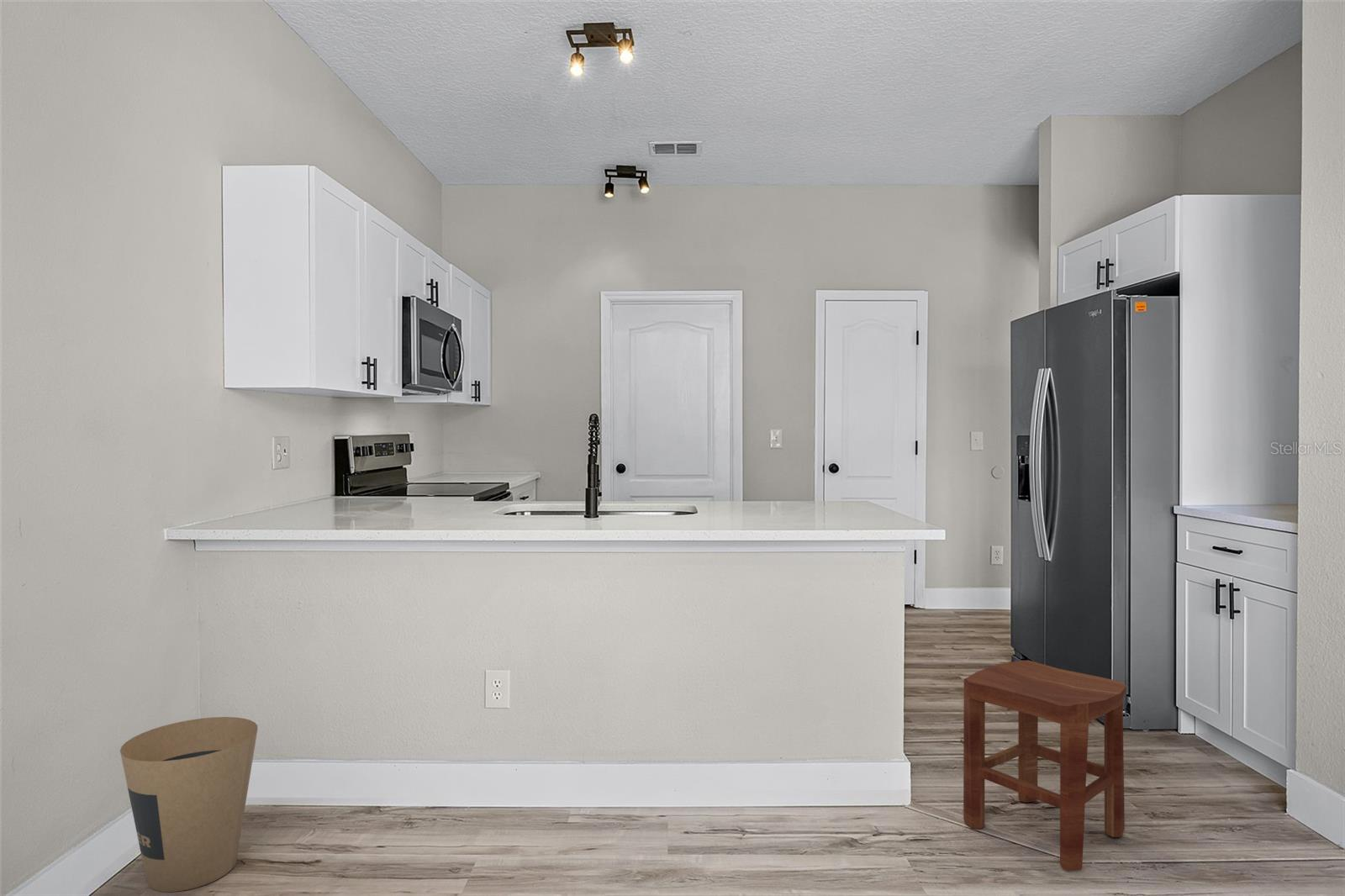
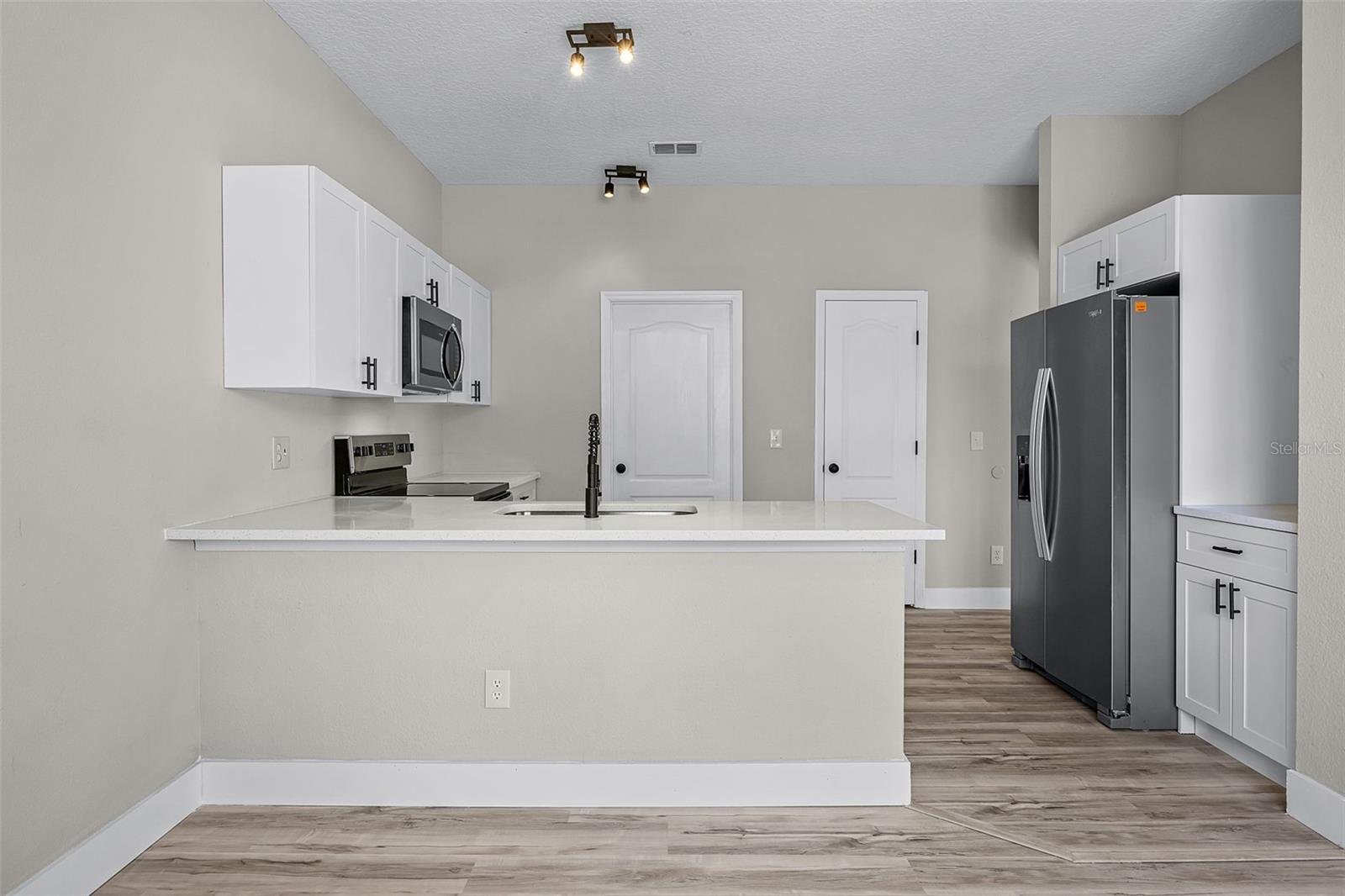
- stool [963,660,1127,872]
- trash can [119,716,258,893]
